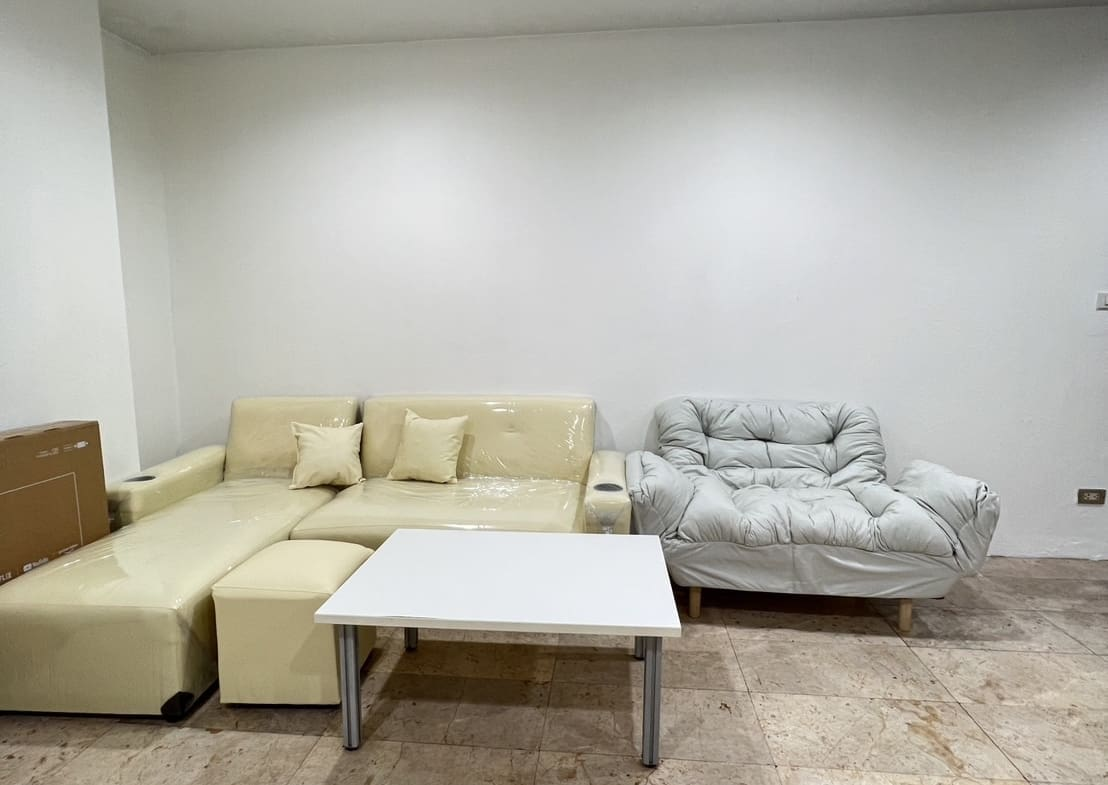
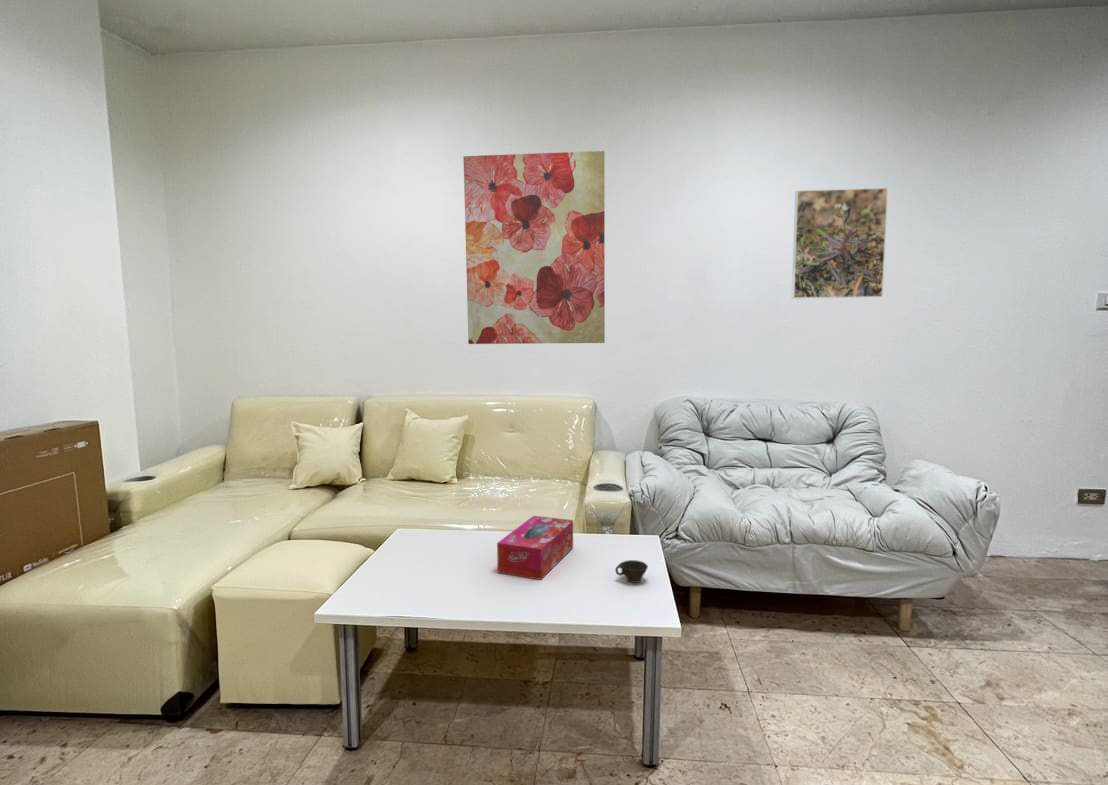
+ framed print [791,187,889,299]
+ wall art [462,150,606,345]
+ tissue box [496,515,574,581]
+ cup [614,559,649,584]
